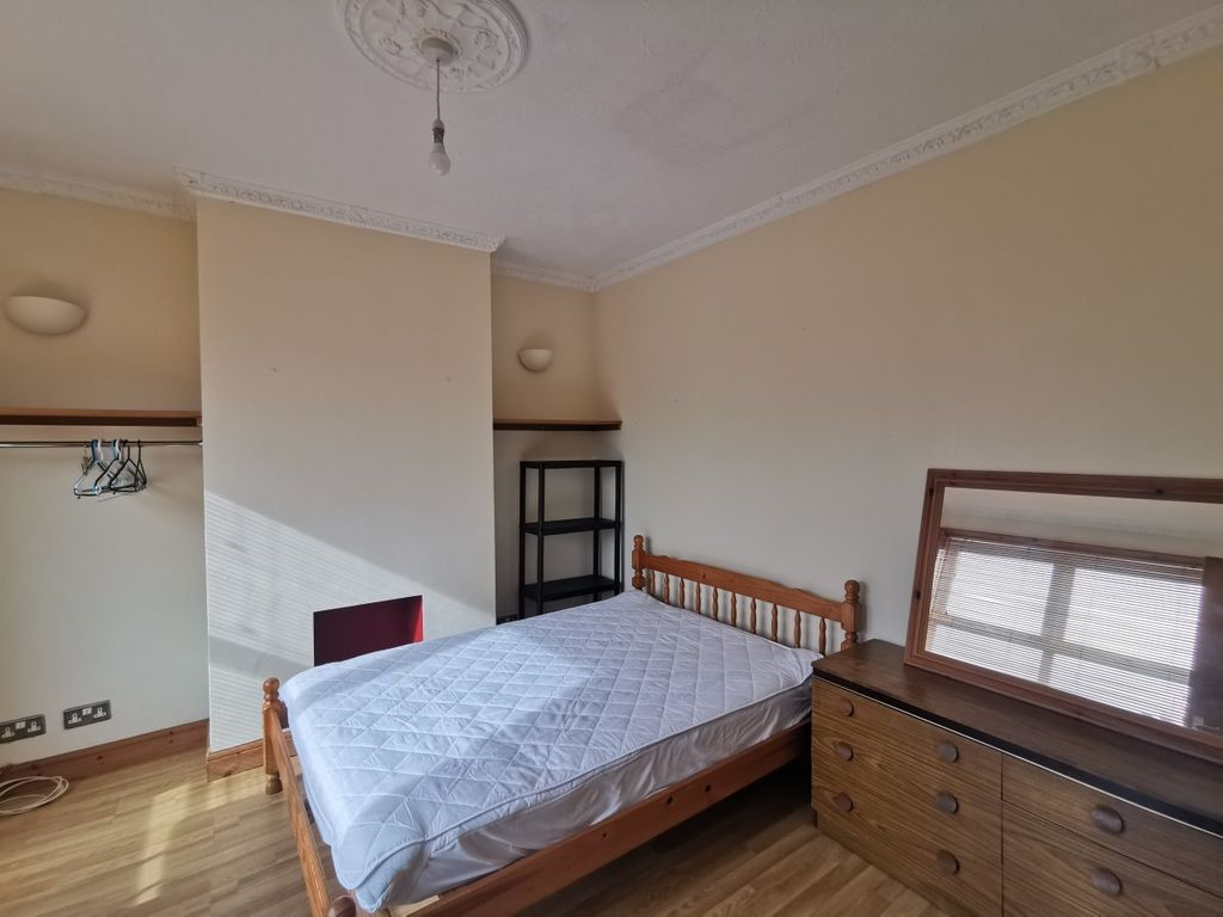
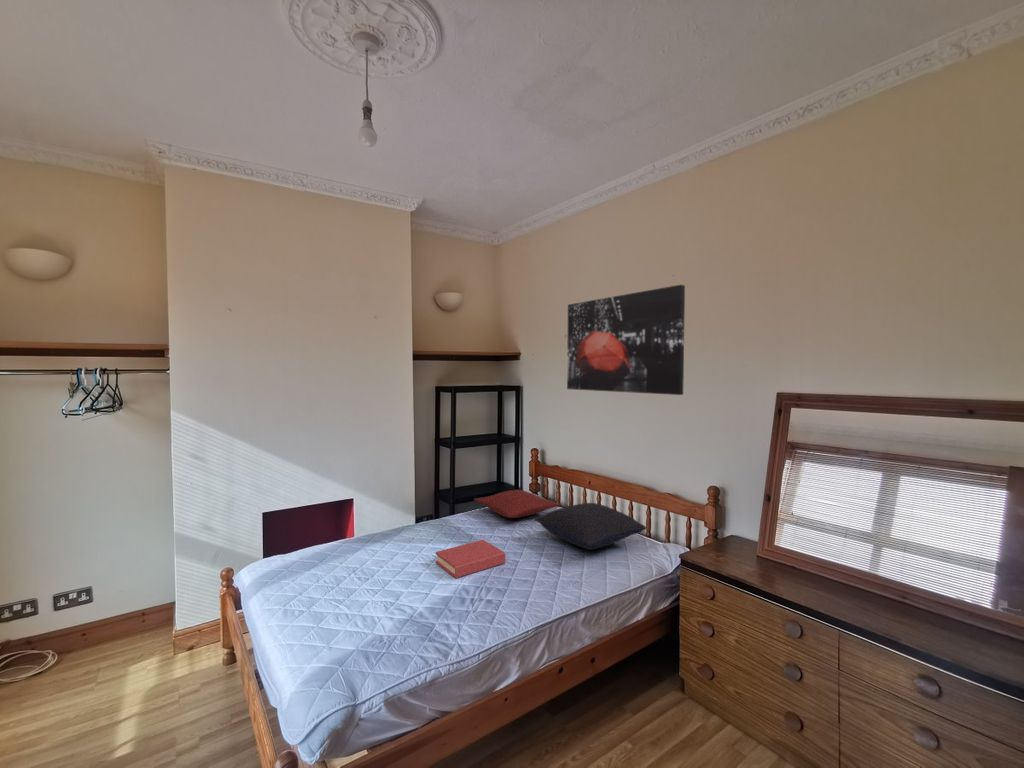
+ pillow [473,489,562,519]
+ wall art [566,284,686,396]
+ pillow [534,502,647,551]
+ hardback book [435,539,506,579]
